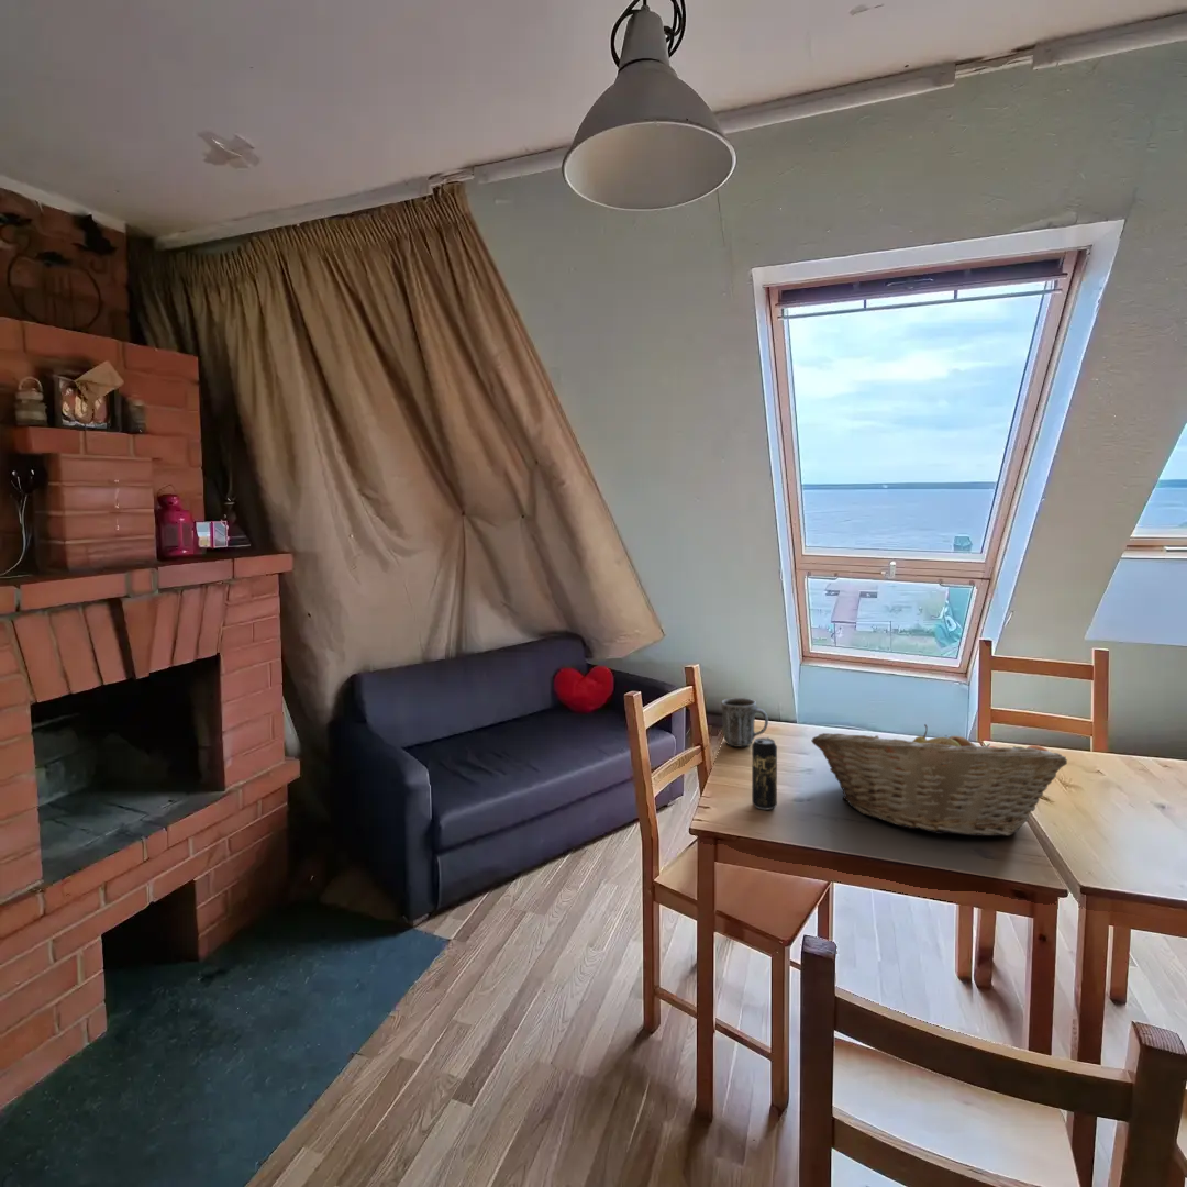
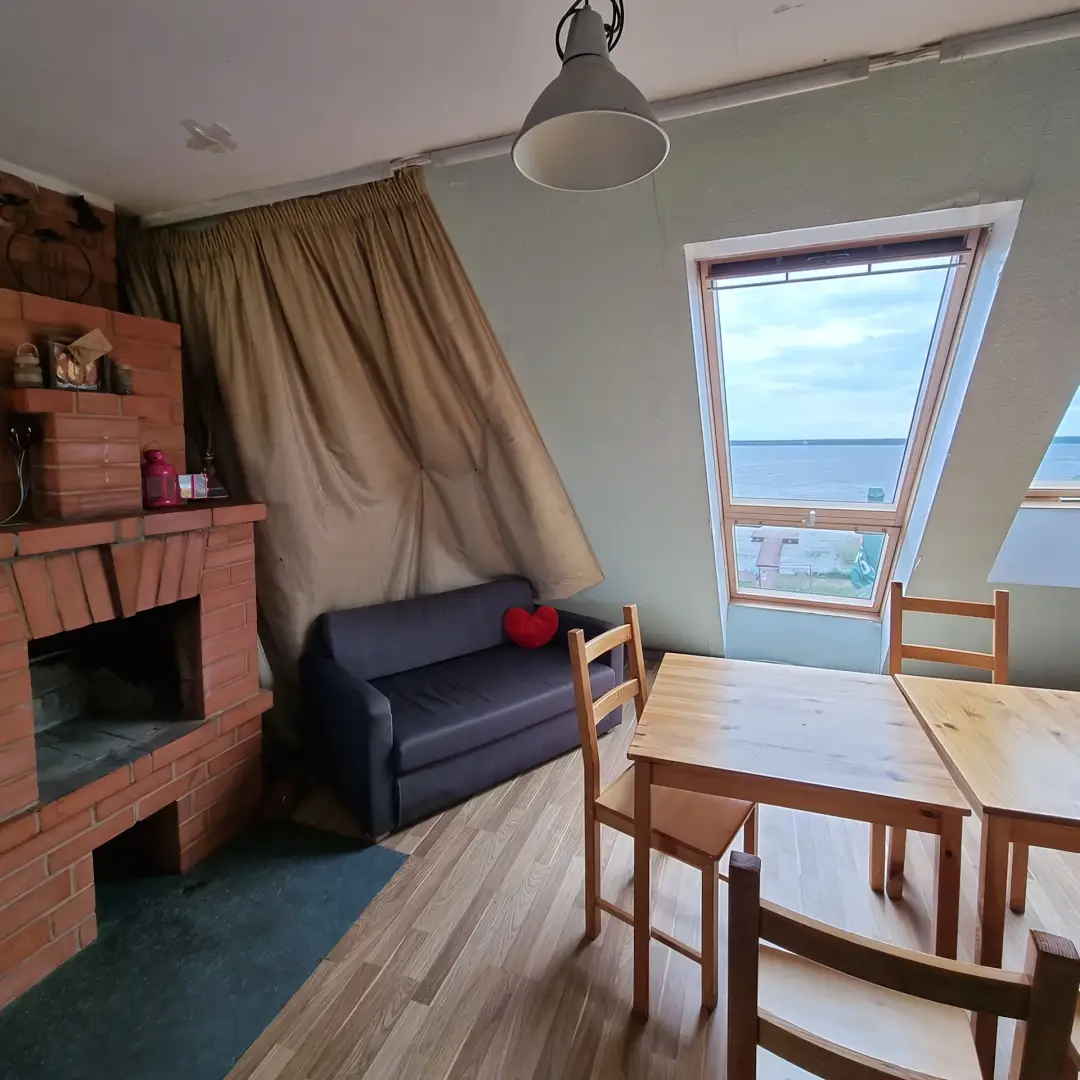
- mug [721,697,769,748]
- fruit basket [810,723,1068,837]
- beverage can [751,736,778,810]
